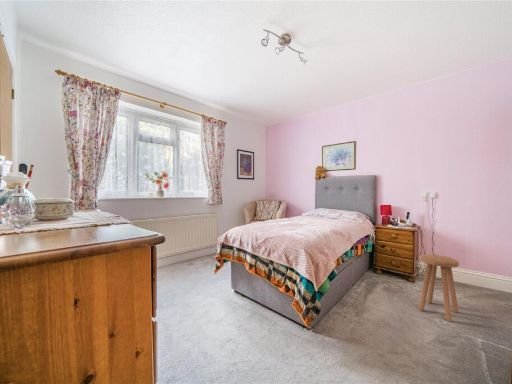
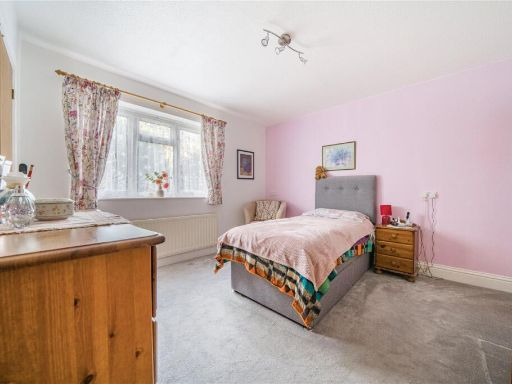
- stool [418,253,460,323]
